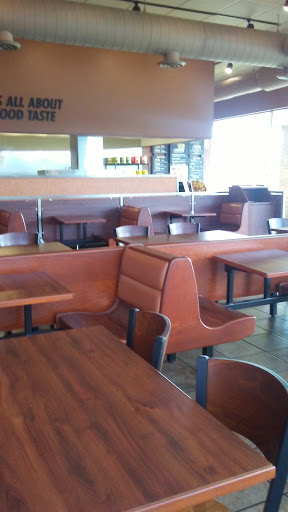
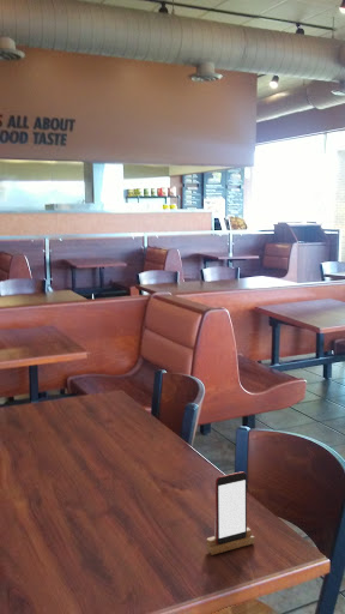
+ smartphone [205,470,256,556]
